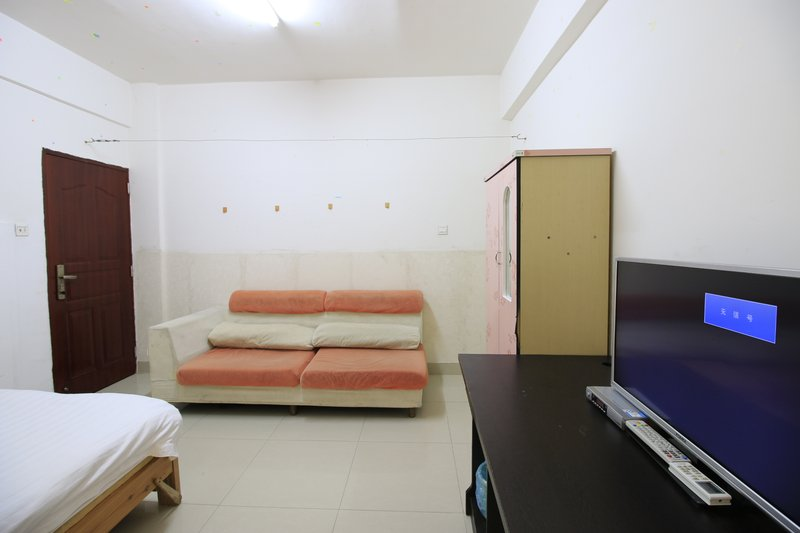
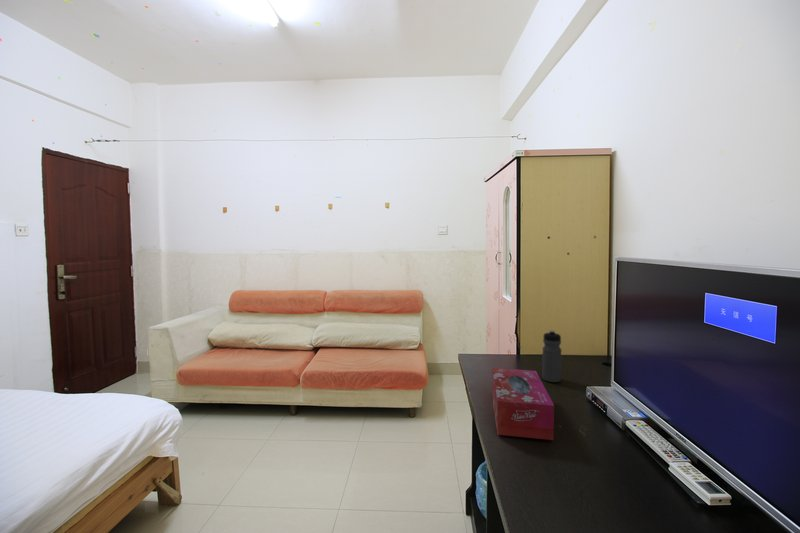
+ tissue box [491,367,555,441]
+ water bottle [541,329,563,383]
